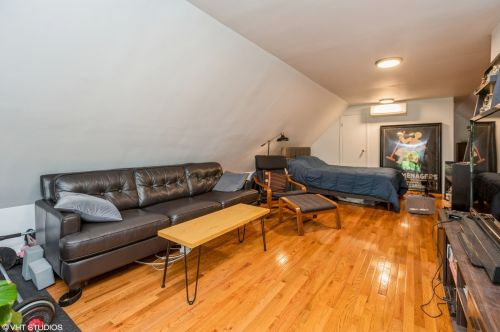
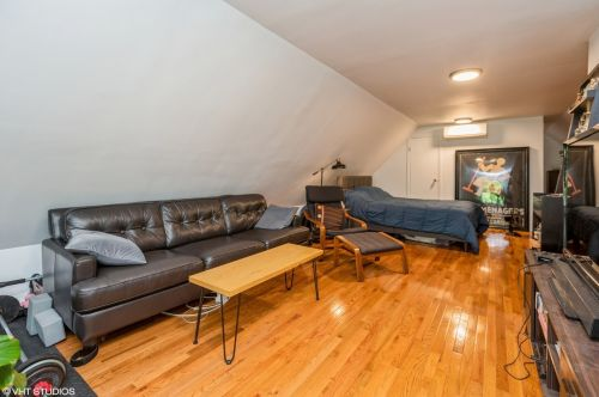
- pouf [404,195,436,215]
